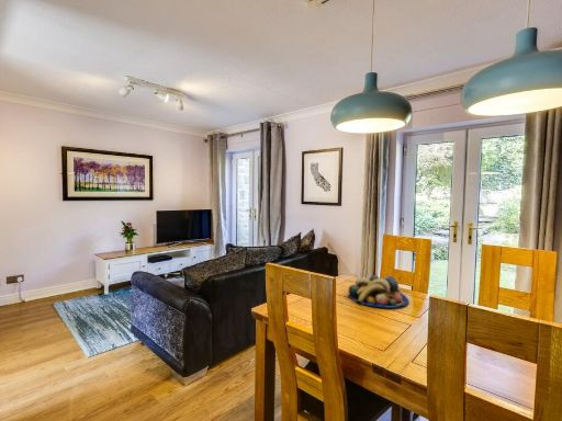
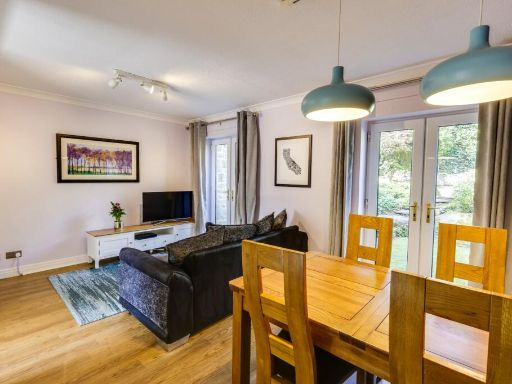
- fruit bowl [347,274,411,309]
